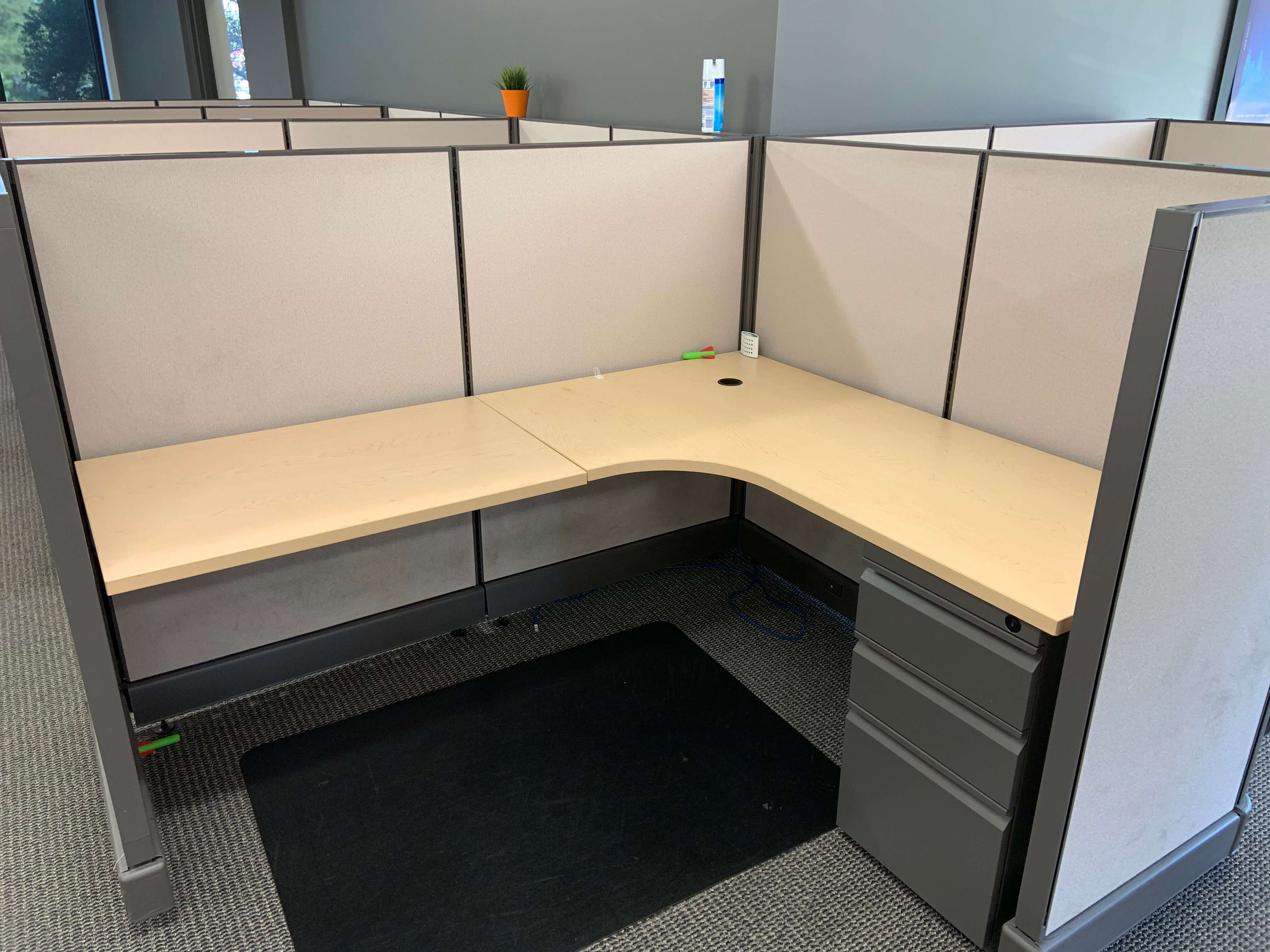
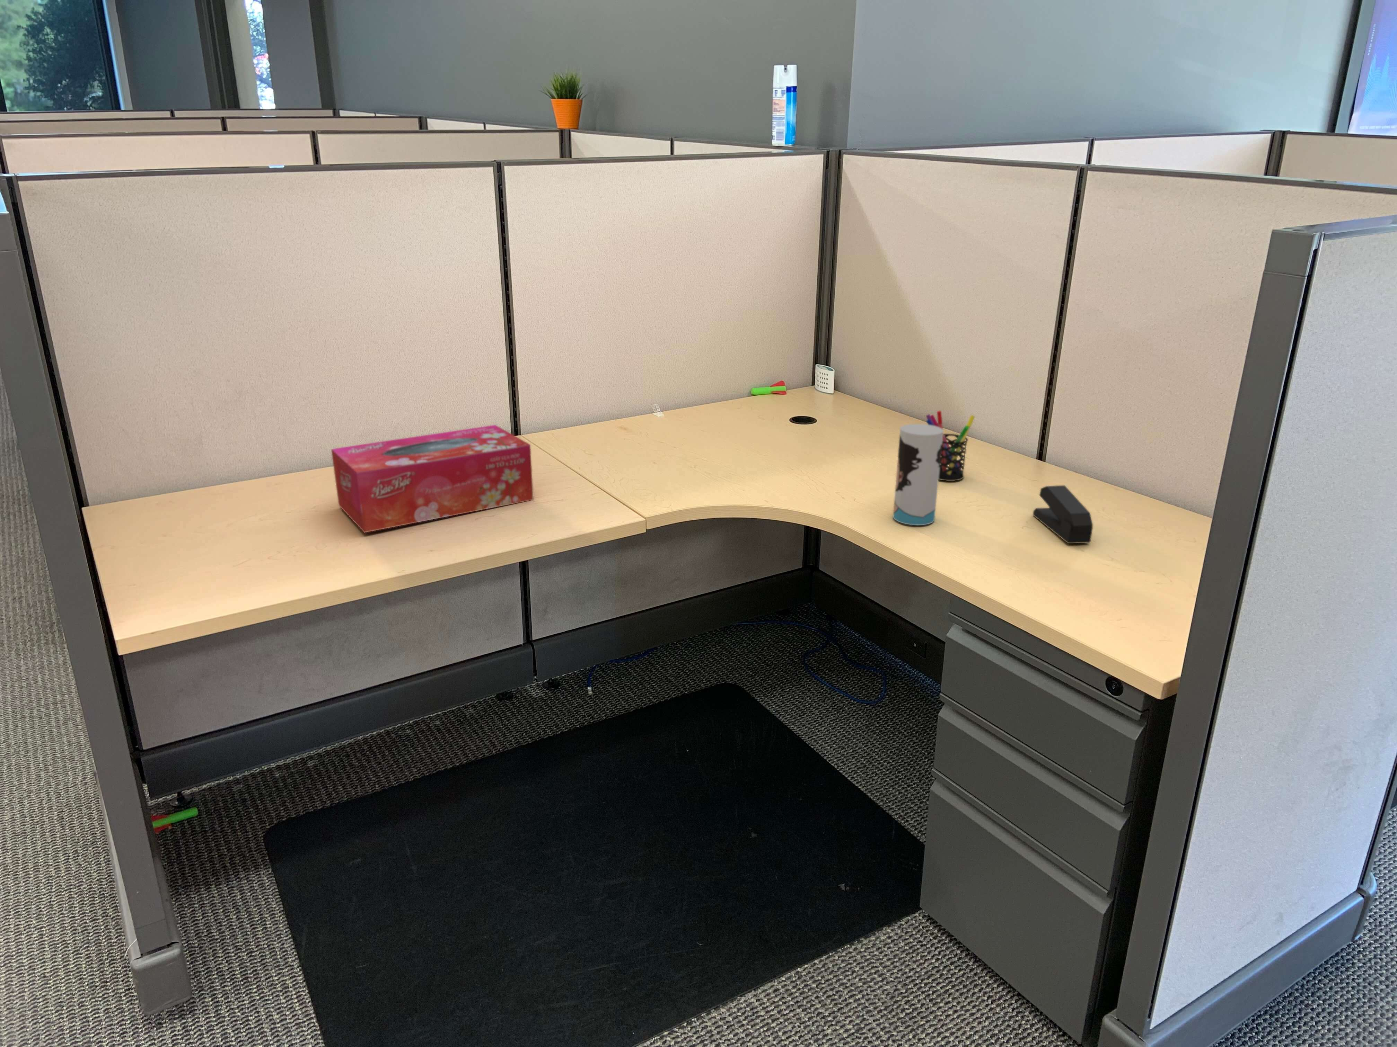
+ tissue box [331,425,534,533]
+ stapler [1033,485,1093,544]
+ cup [892,423,944,526]
+ pen holder [925,410,976,482]
